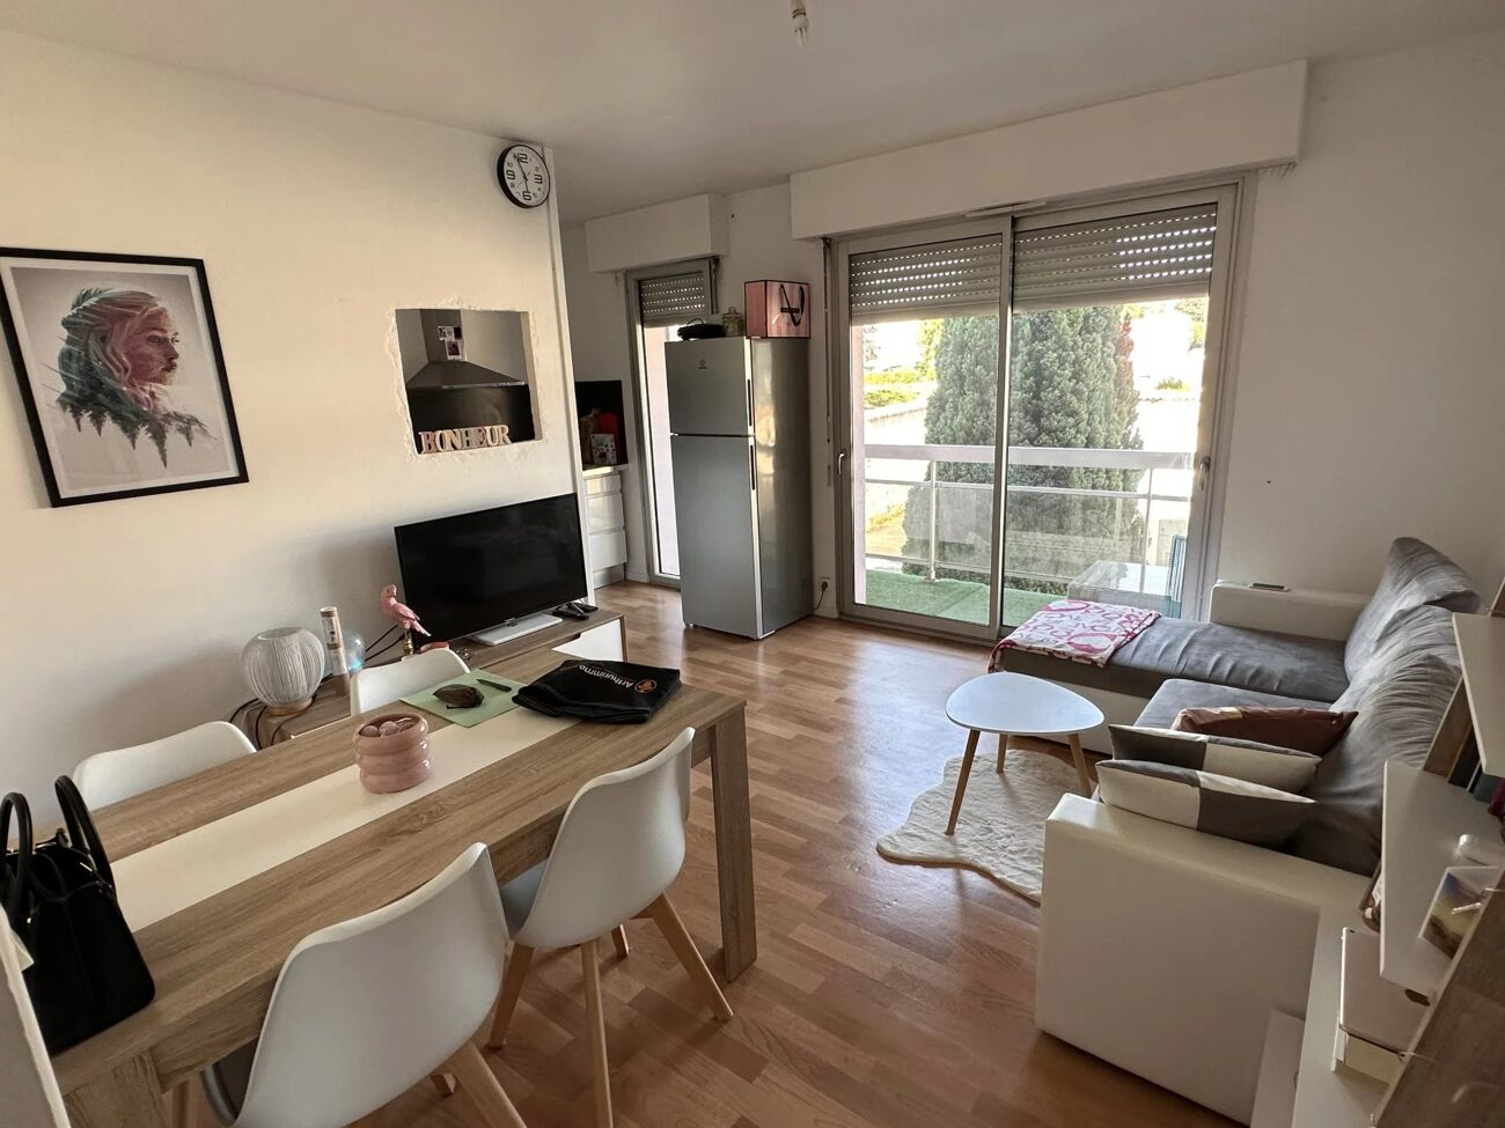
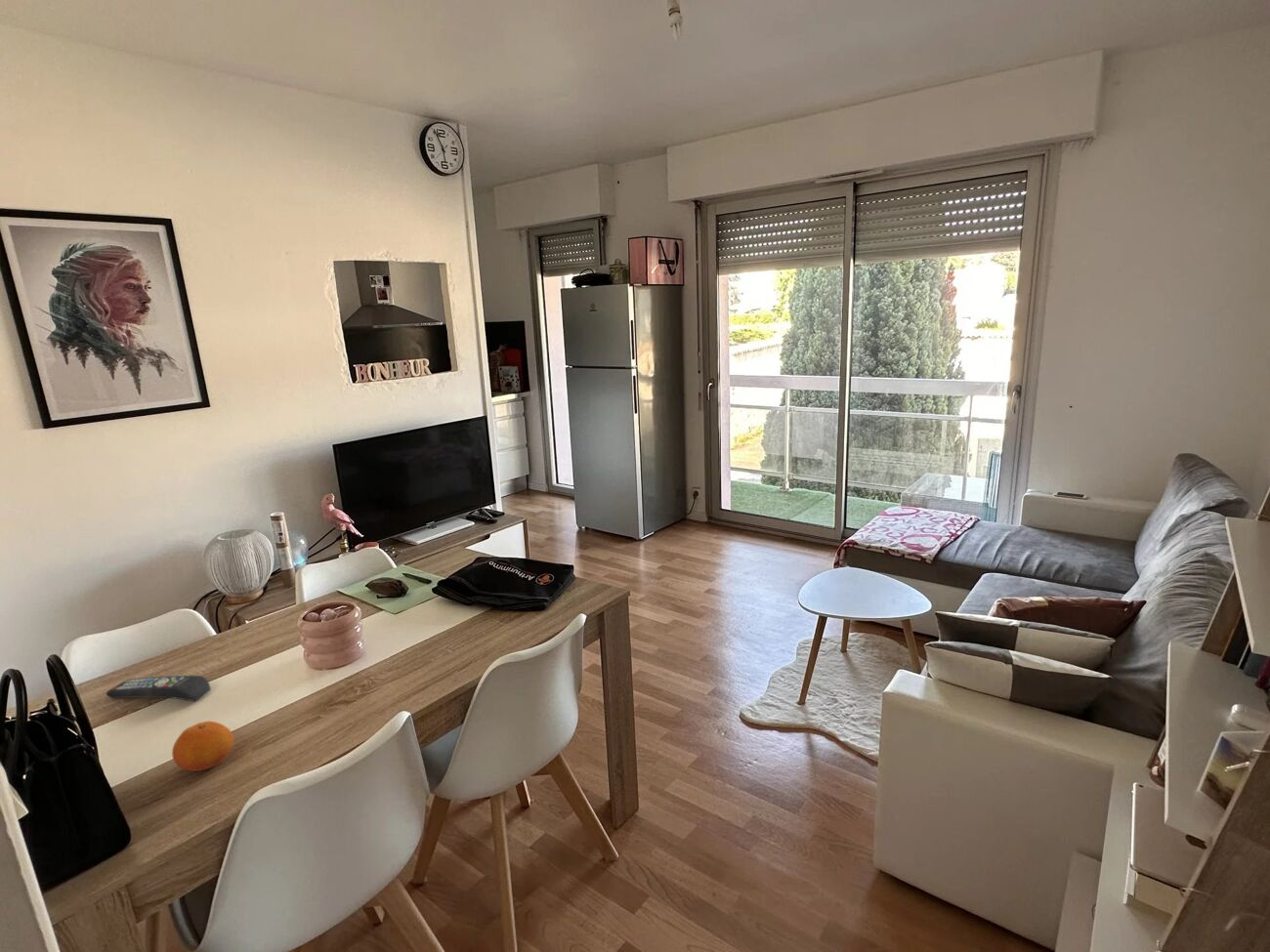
+ fruit [171,721,234,772]
+ remote control [106,675,212,702]
